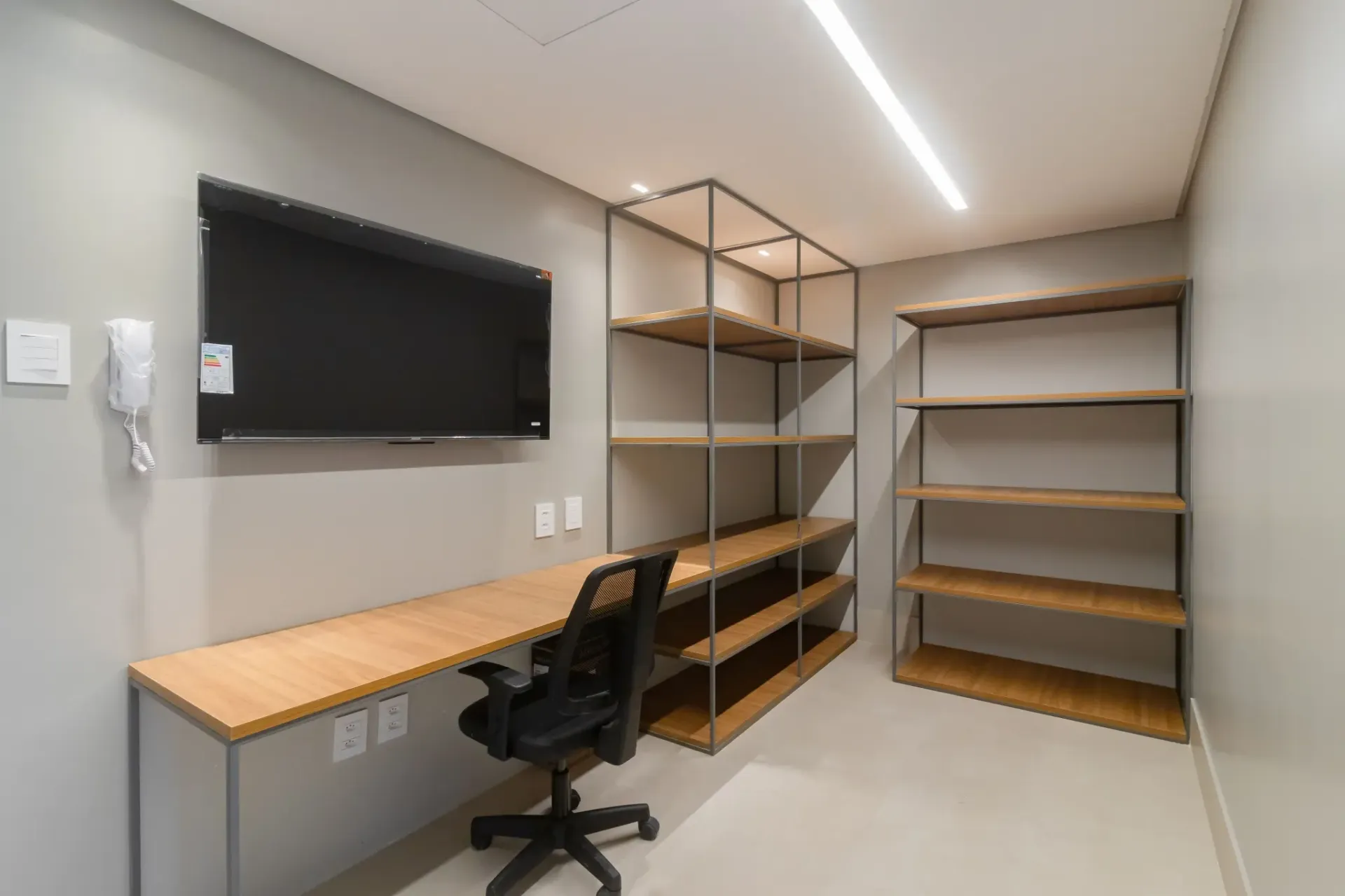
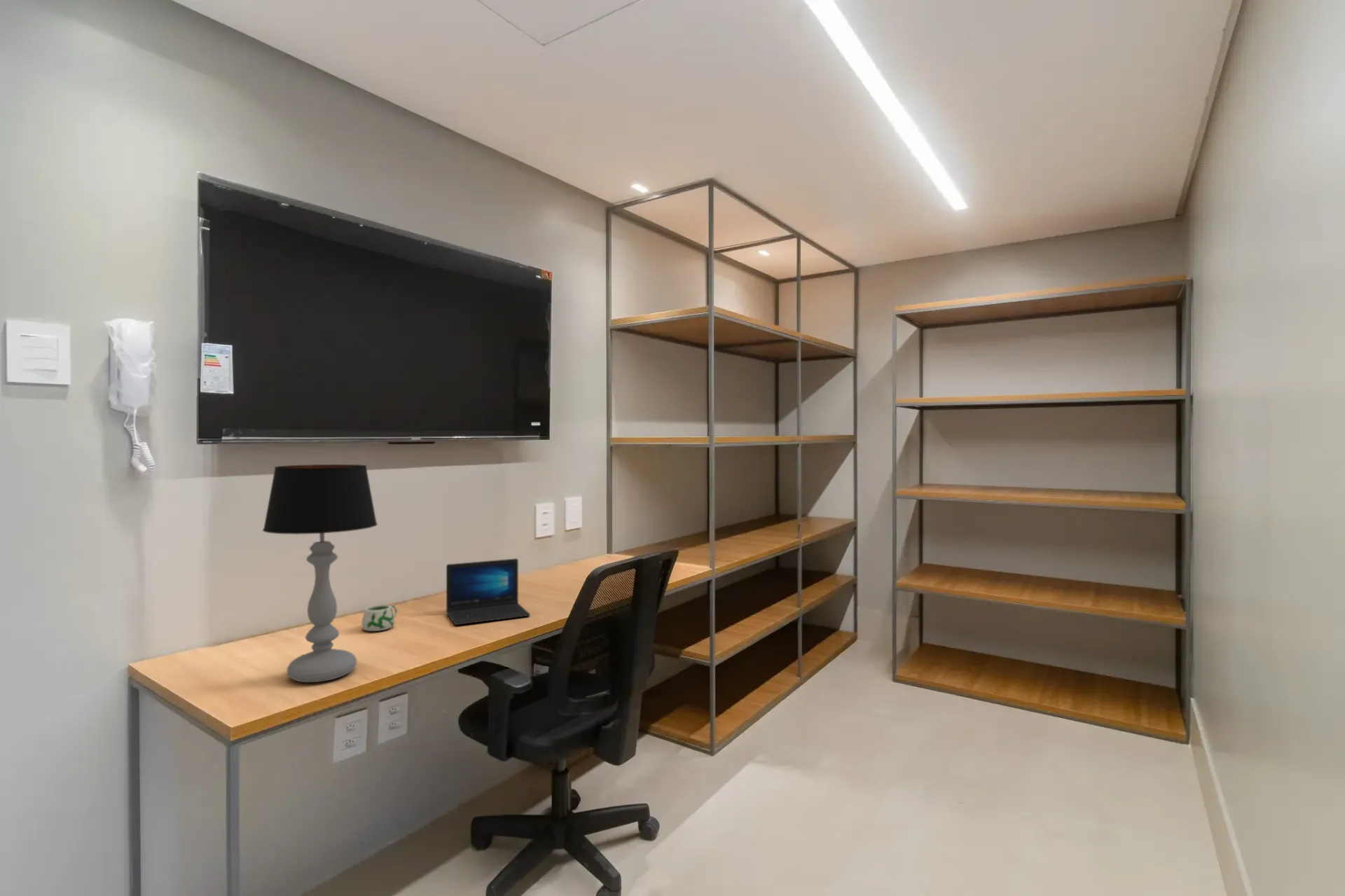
+ table lamp [262,464,378,683]
+ laptop [446,558,531,626]
+ mug [361,604,398,632]
